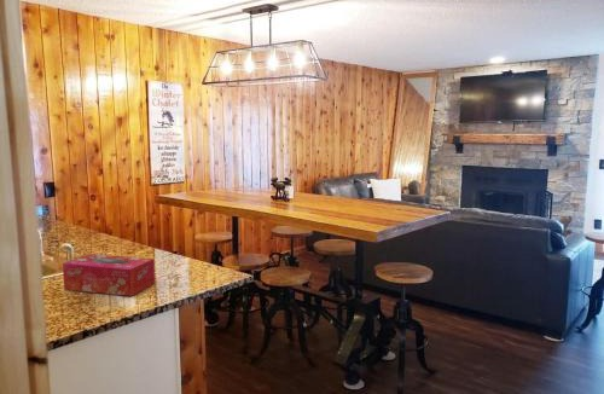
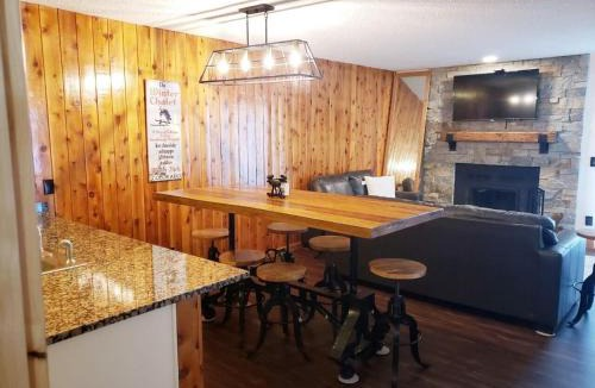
- tissue box [62,253,156,297]
